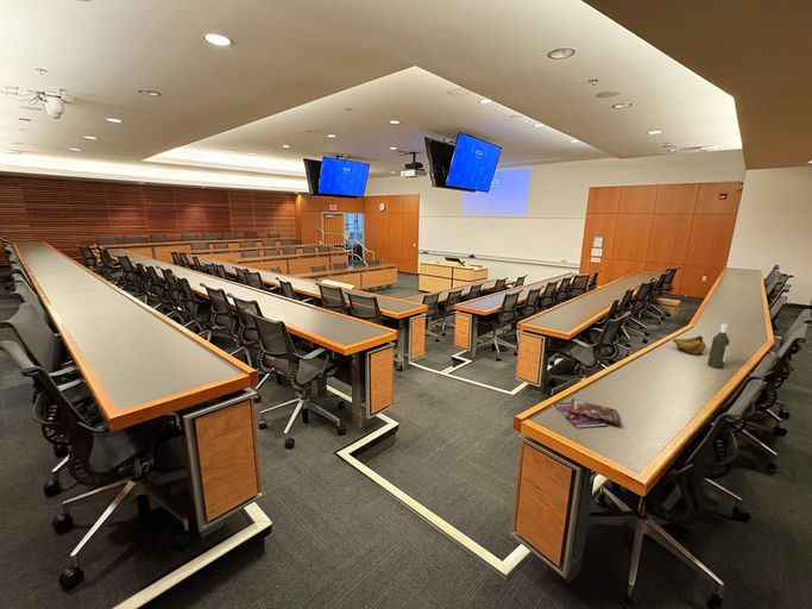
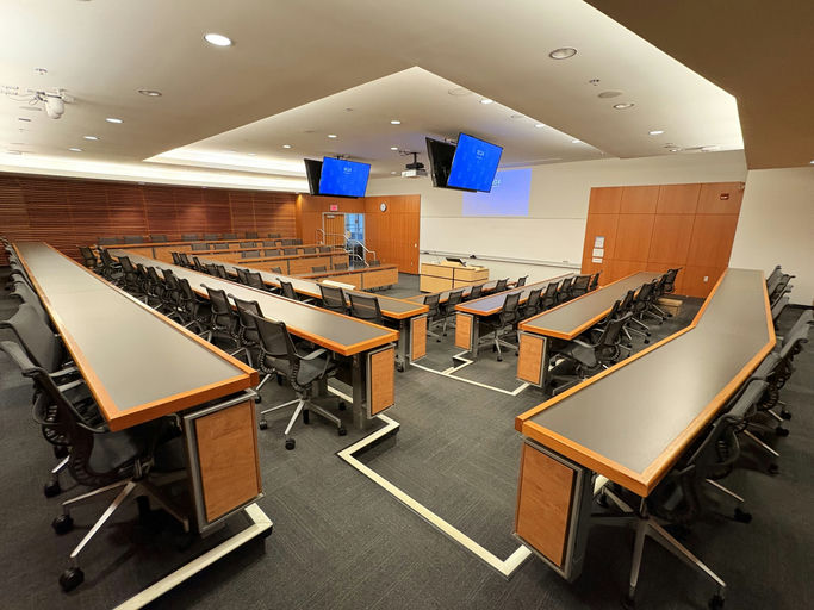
- bottle [706,322,731,370]
- fruit [672,334,707,356]
- booklet [550,397,621,429]
